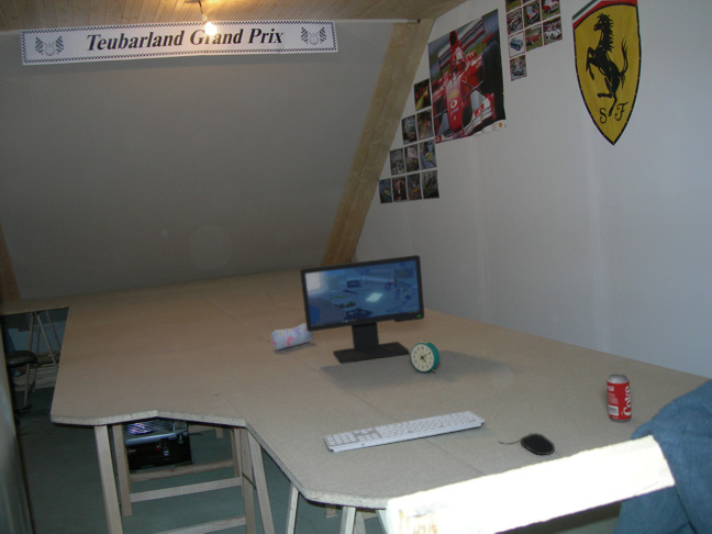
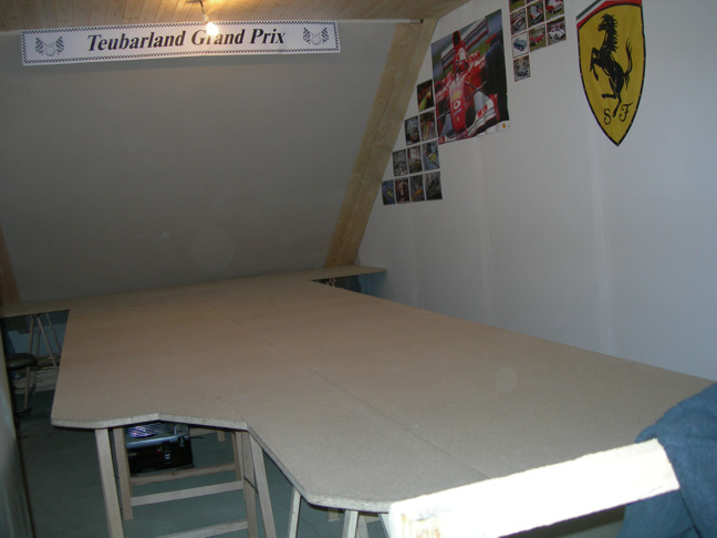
- pencil case [270,322,314,351]
- beverage can [605,374,633,423]
- keyboard [322,410,486,454]
- alarm clock [410,340,441,374]
- computer monitor [299,254,425,365]
- computer mouse [498,432,556,456]
